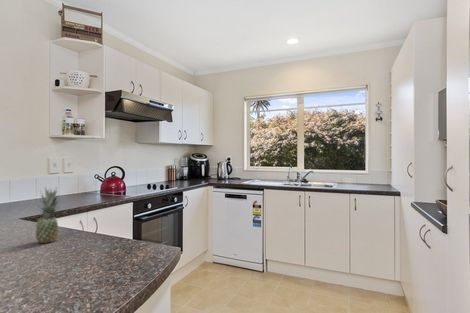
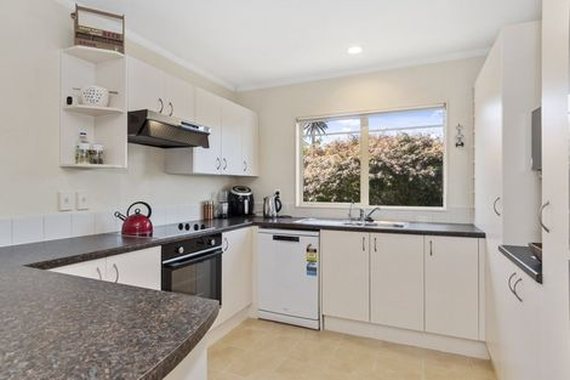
- fruit [34,185,62,244]
